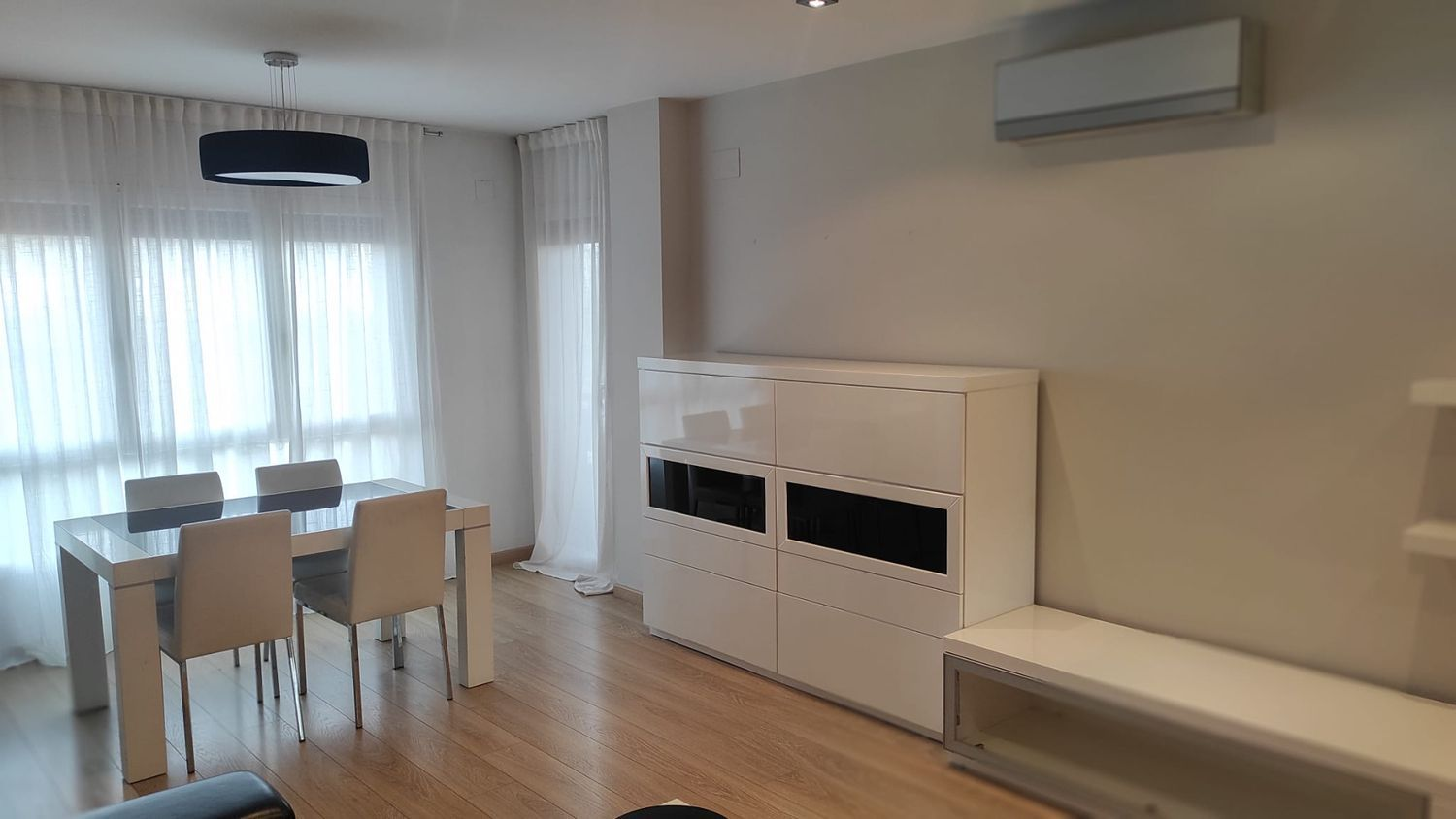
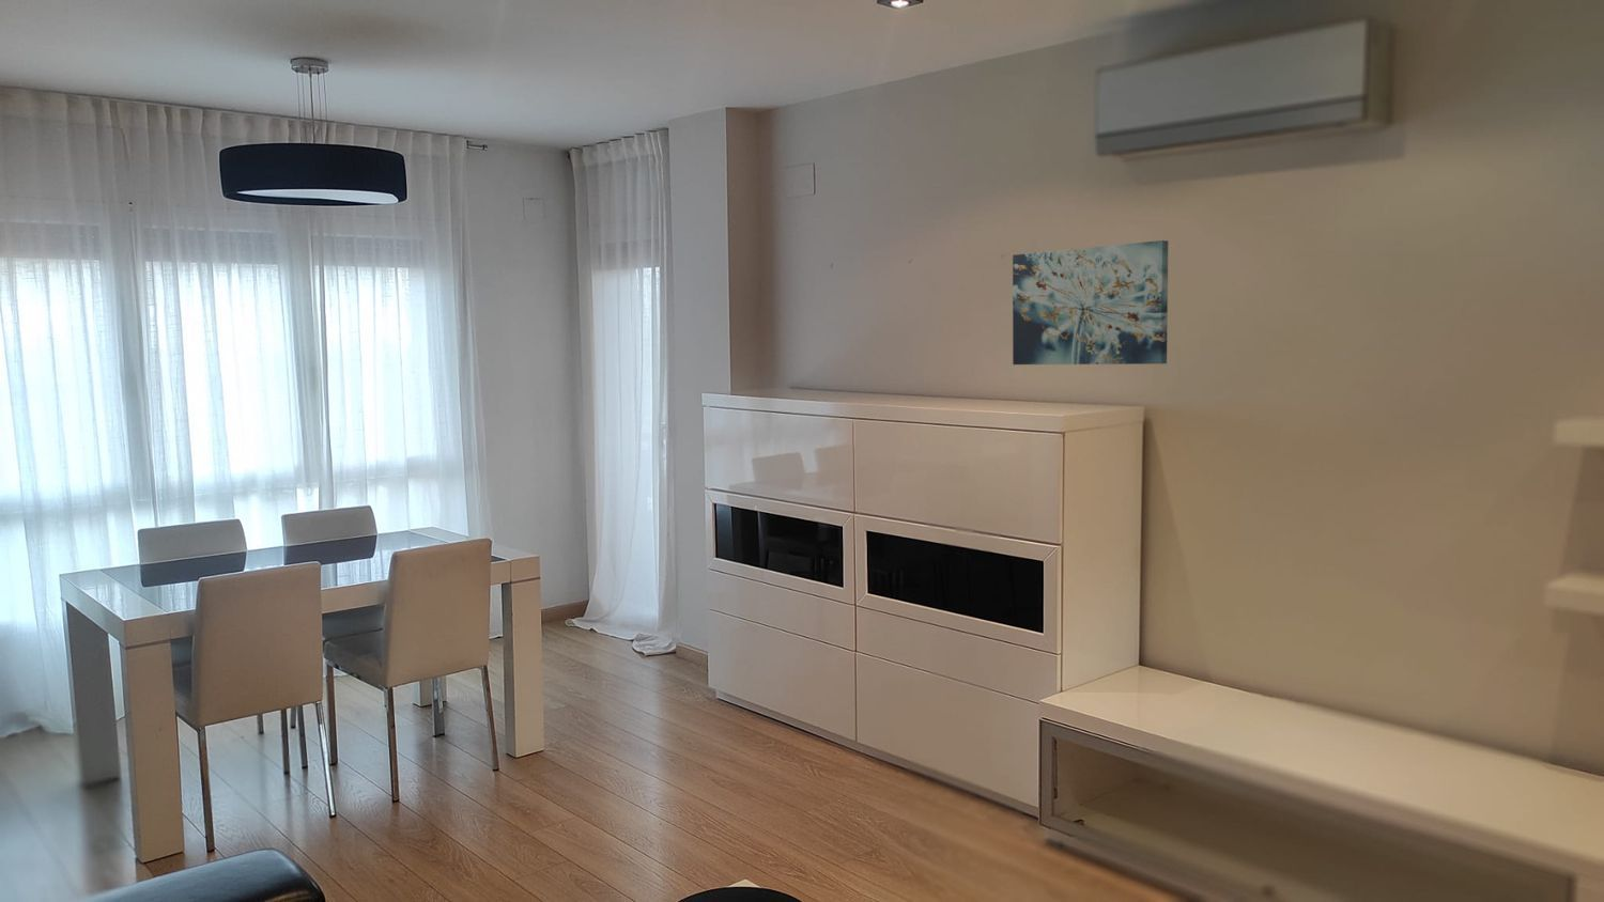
+ wall art [1011,239,1169,366]
